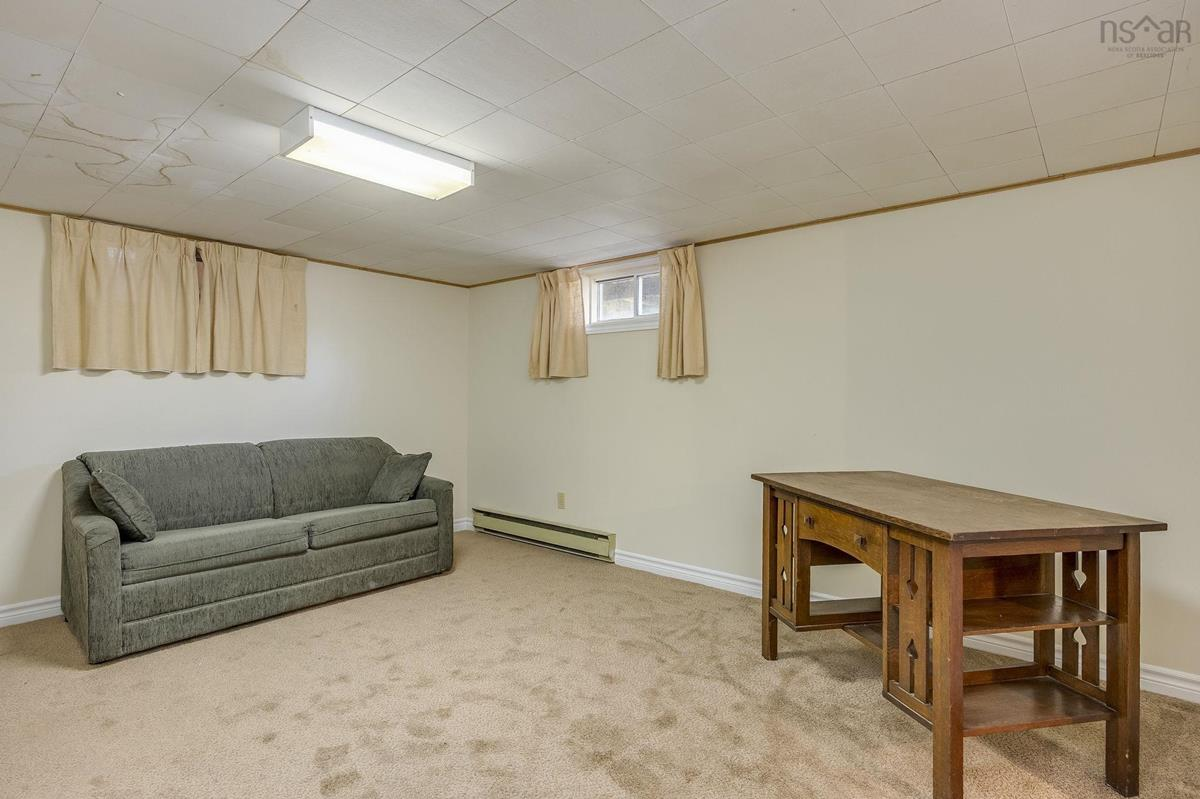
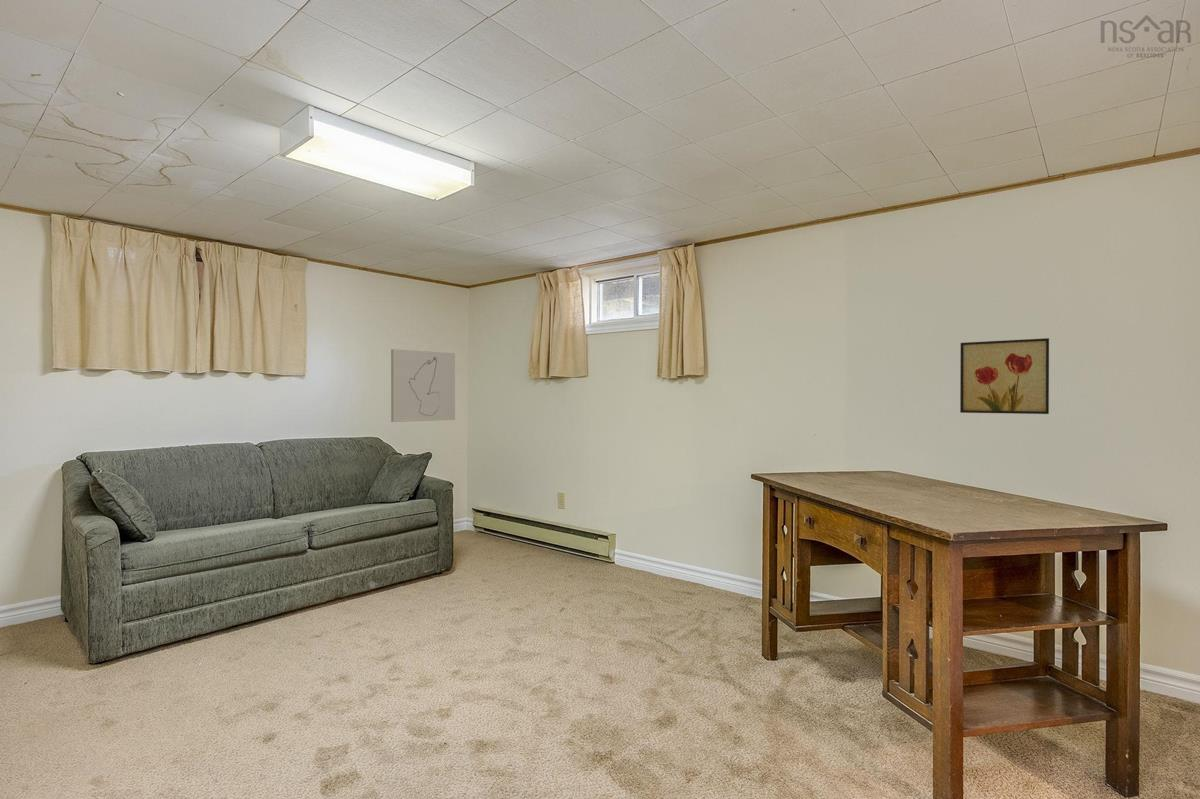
+ wall art [390,348,456,423]
+ wall art [959,337,1050,415]
